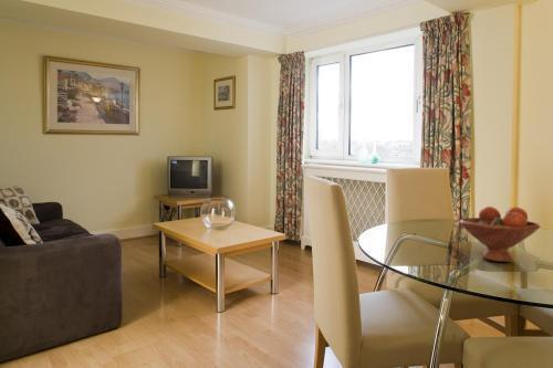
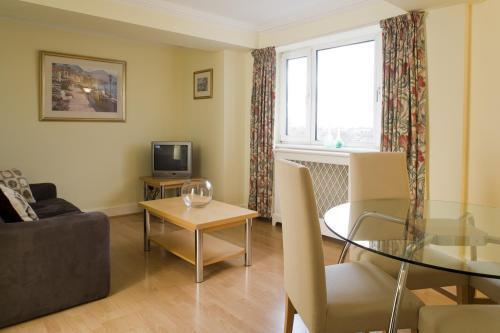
- fruit bowl [458,206,541,263]
